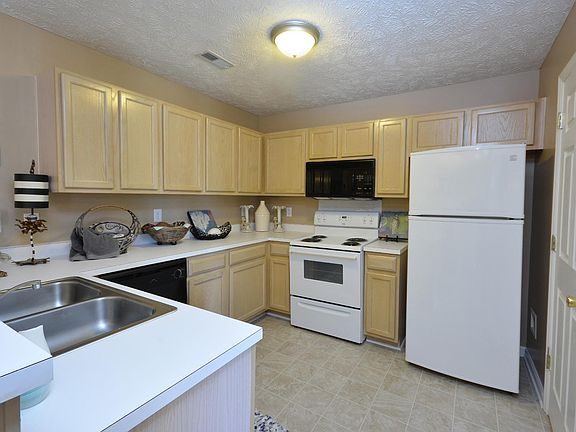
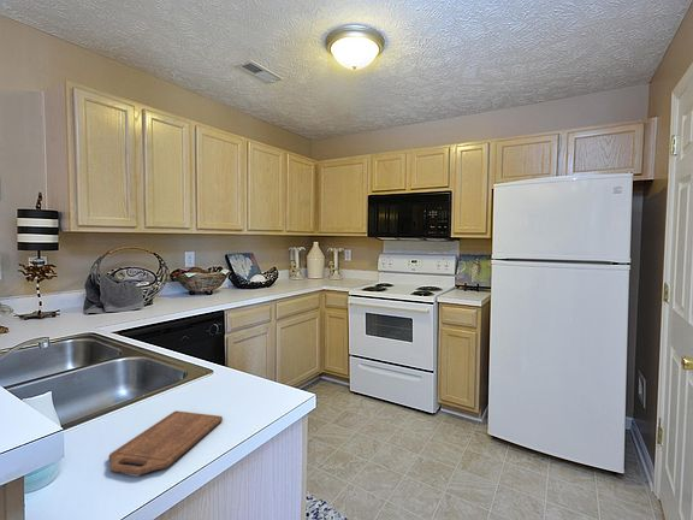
+ cutting board [108,409,224,477]
